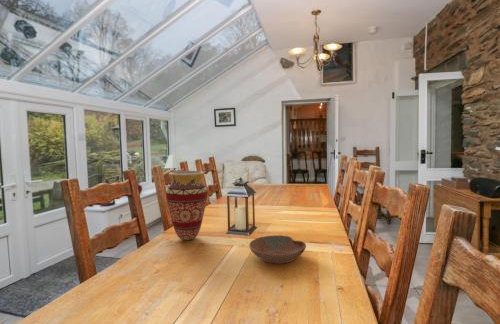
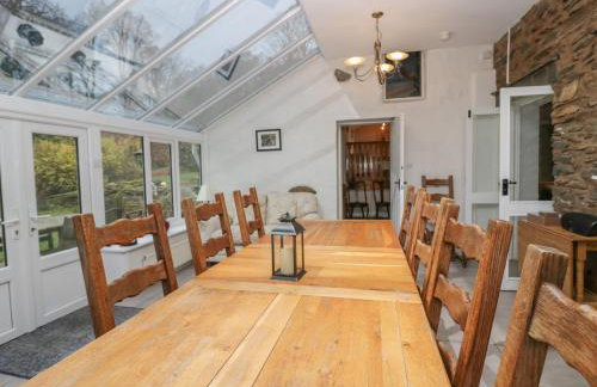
- bowl [248,234,307,264]
- vase [165,170,208,241]
